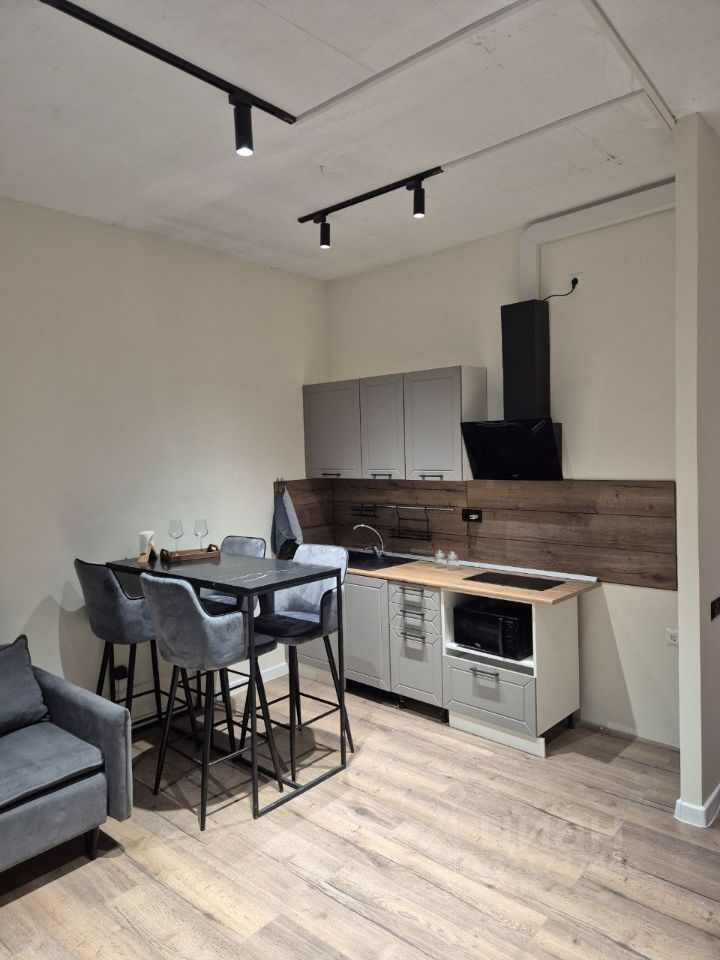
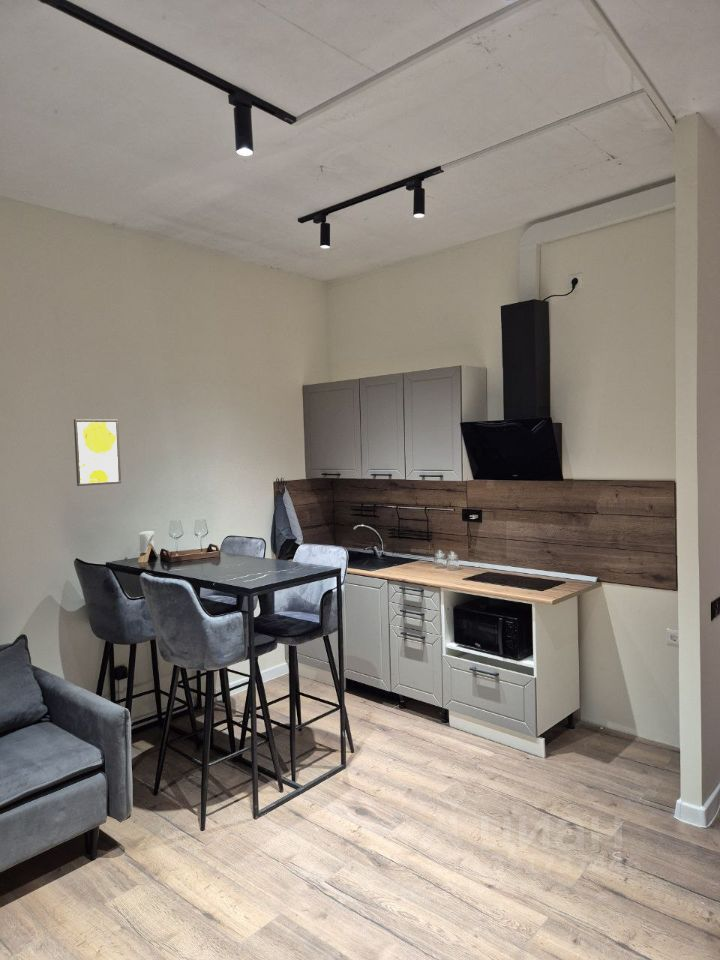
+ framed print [73,418,122,487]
